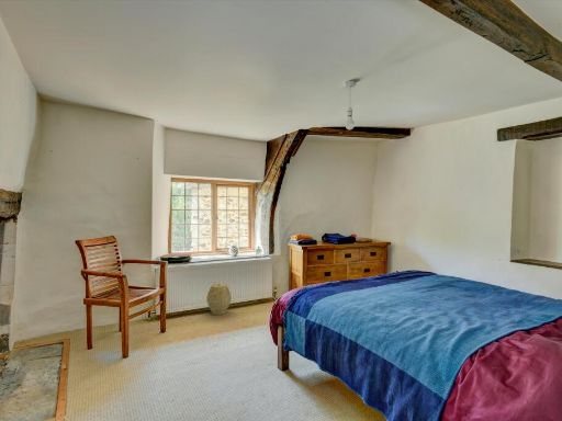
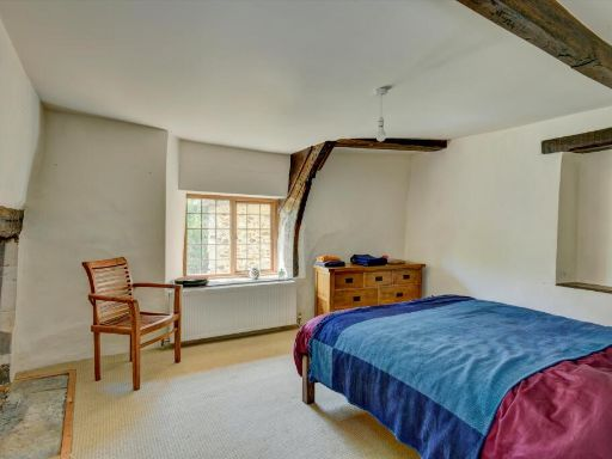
- woven basket [205,283,233,316]
